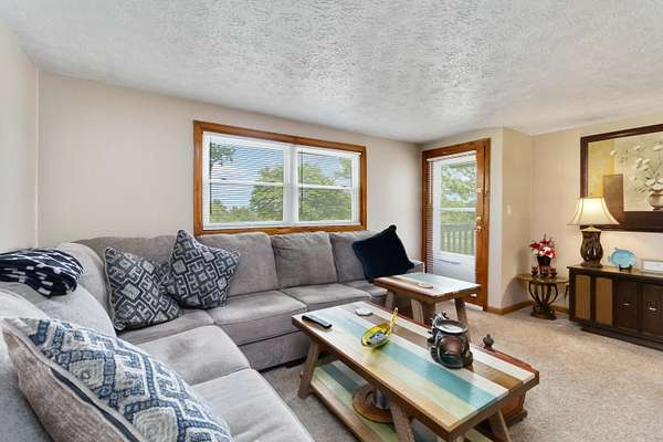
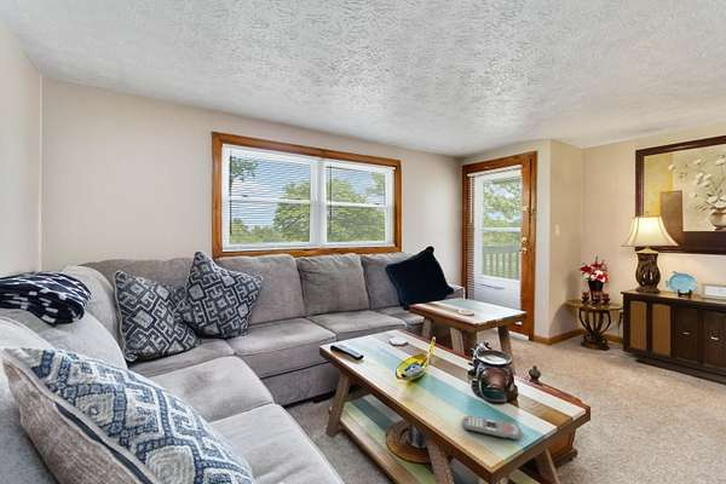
+ remote control [461,415,523,442]
